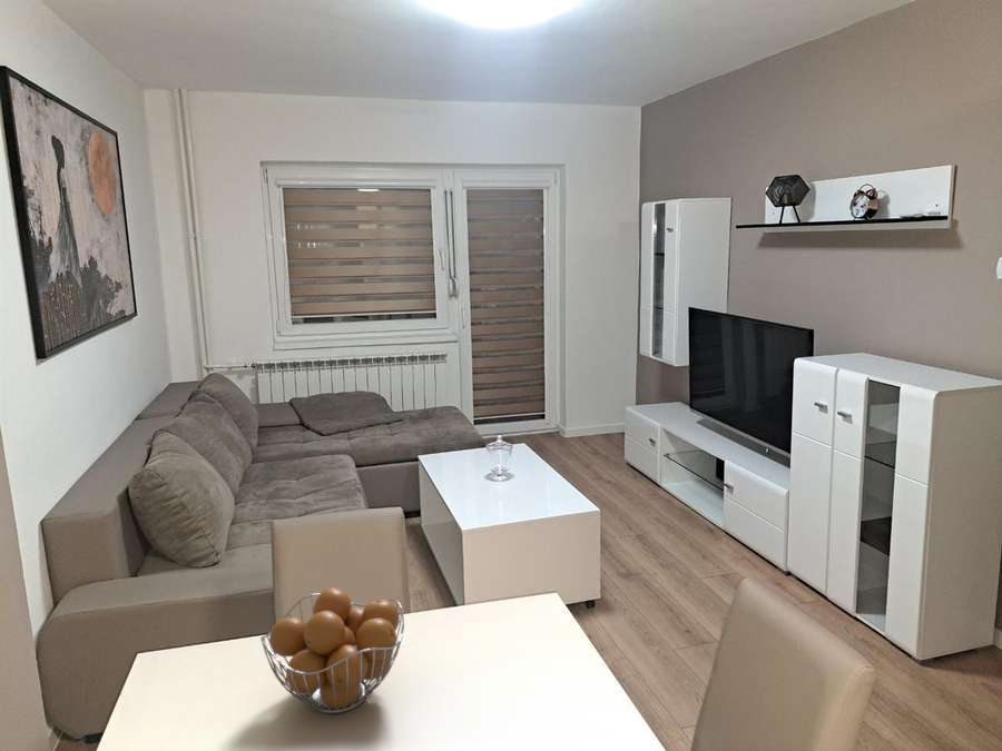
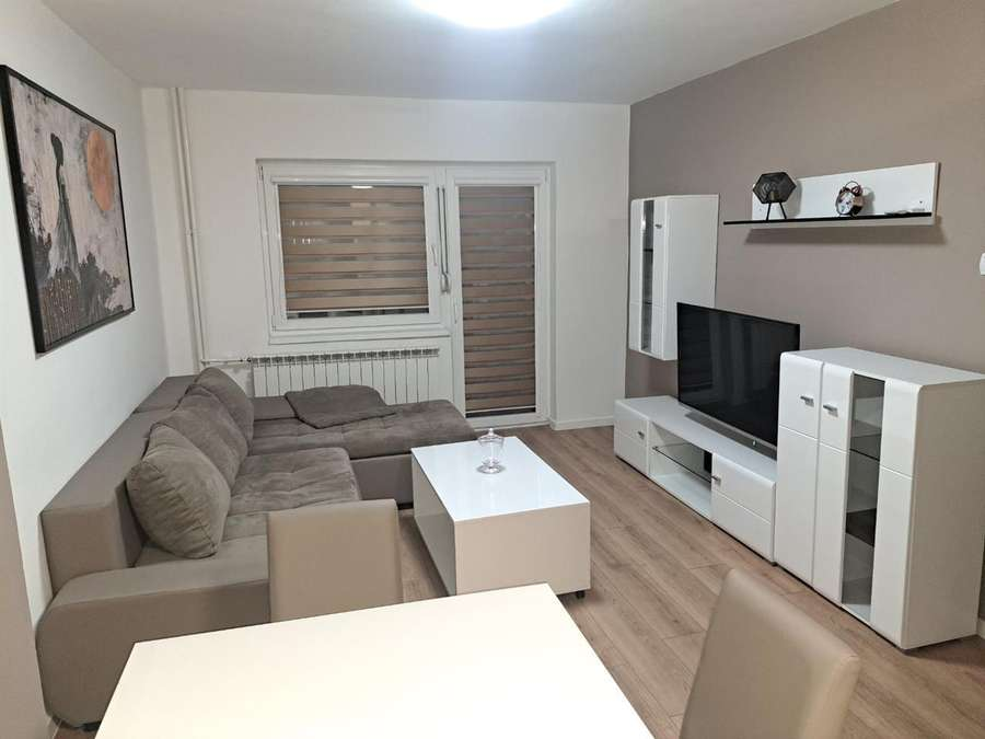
- fruit basket [259,586,405,714]
